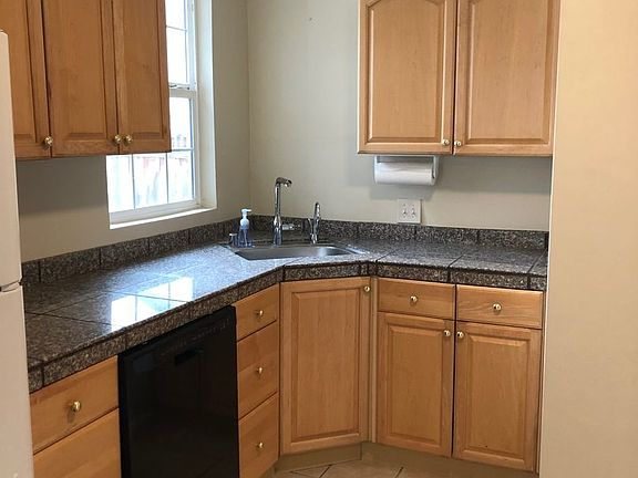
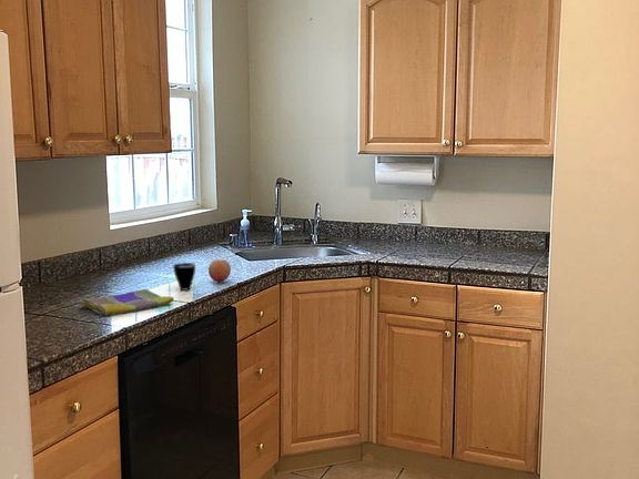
+ cup [172,262,196,292]
+ dish towel [78,288,174,317]
+ fruit [207,258,232,283]
